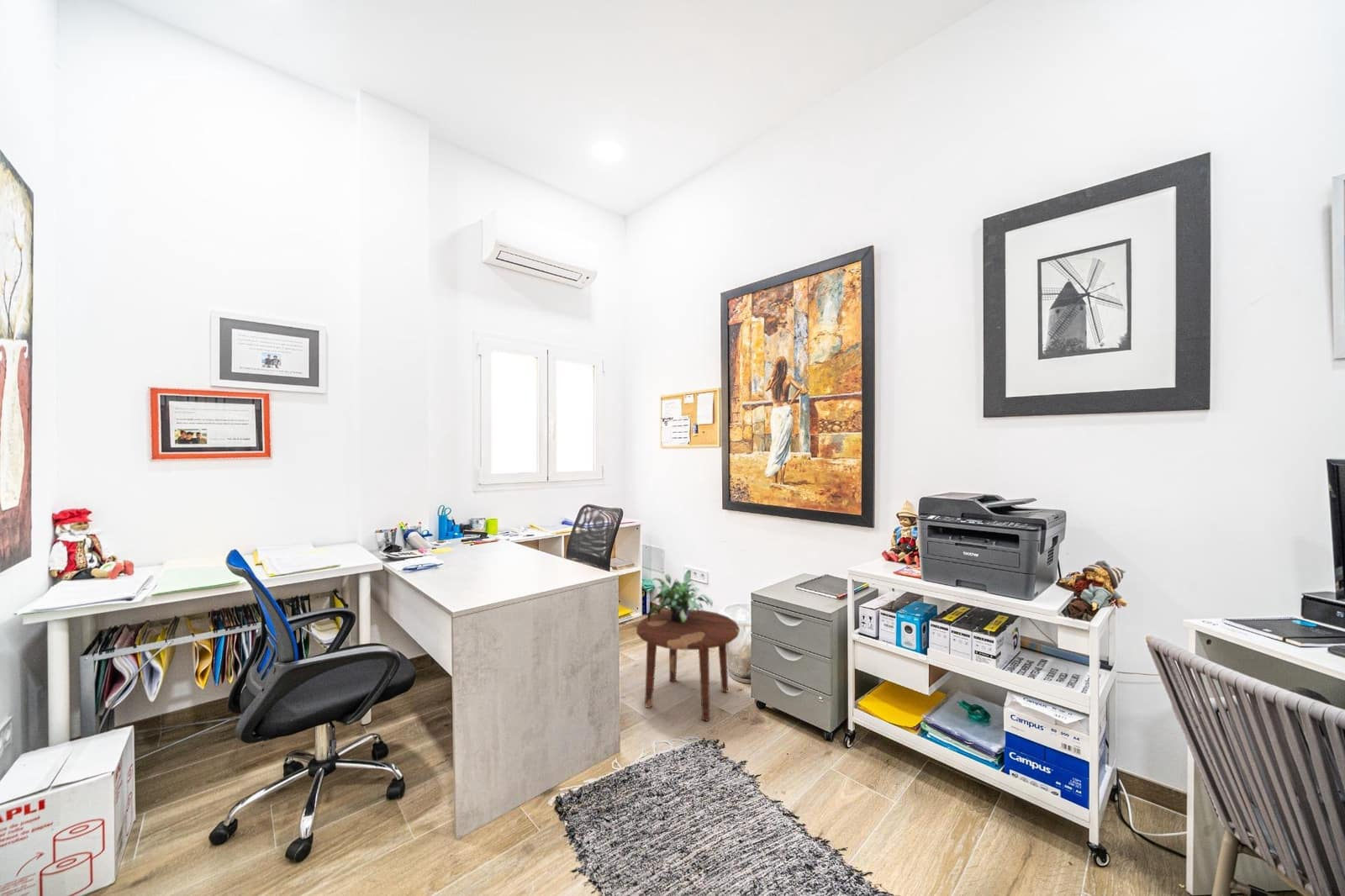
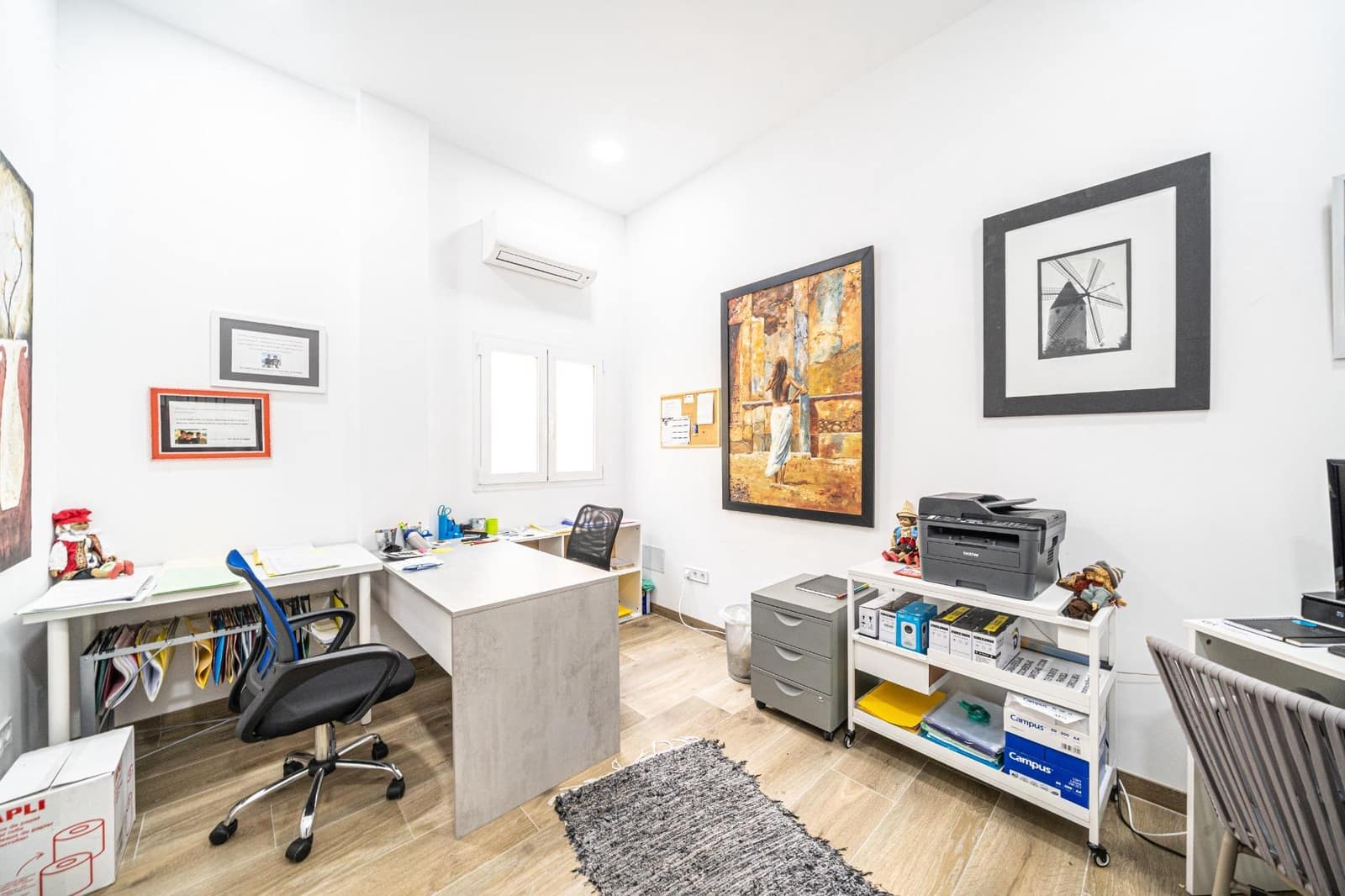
- side table [636,609,741,722]
- potted plant [646,569,714,623]
